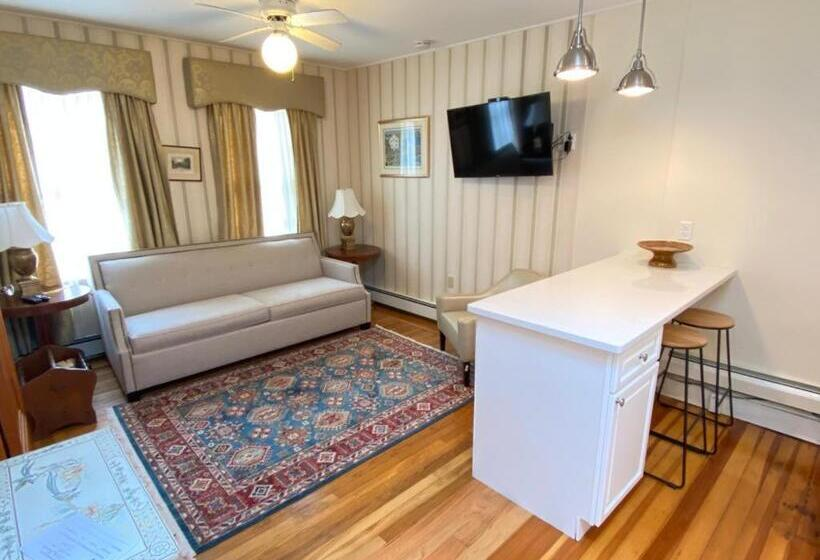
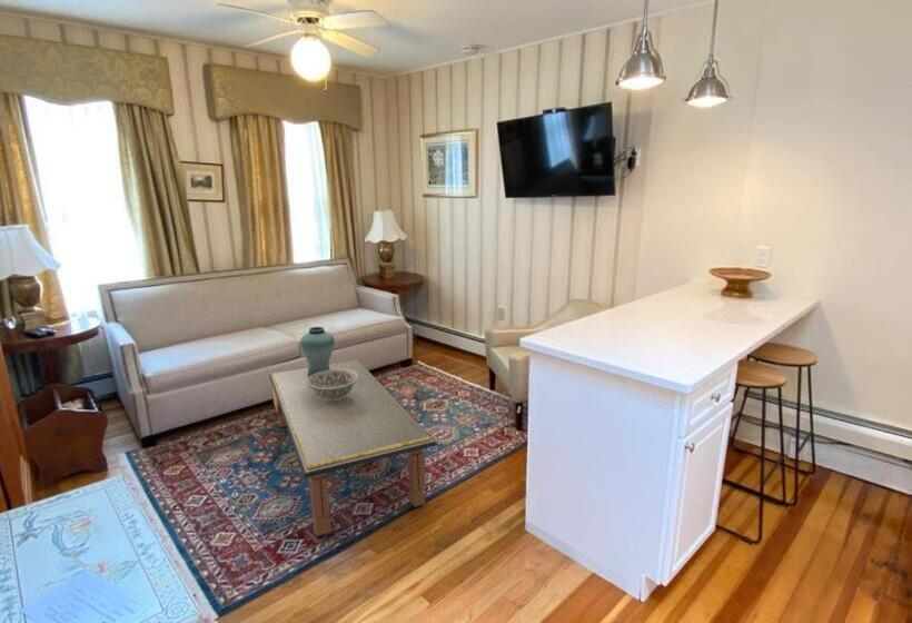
+ vase [299,326,336,377]
+ coffee table [268,359,438,537]
+ decorative bowl [306,369,359,402]
